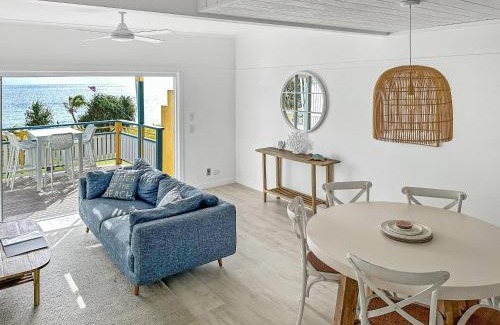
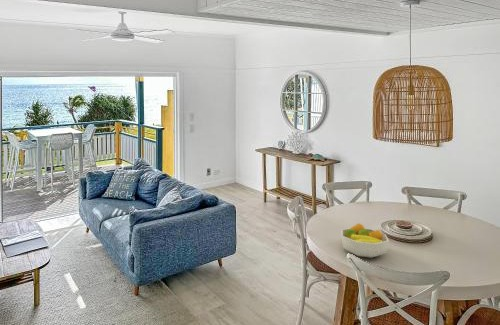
+ fruit bowl [340,222,390,259]
